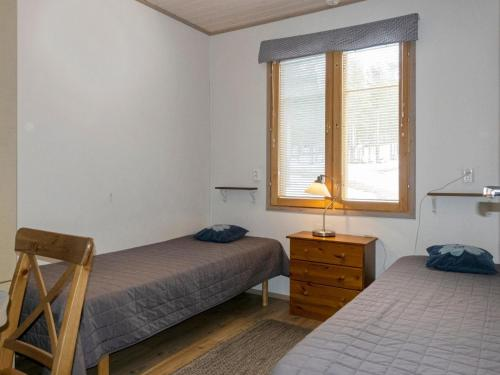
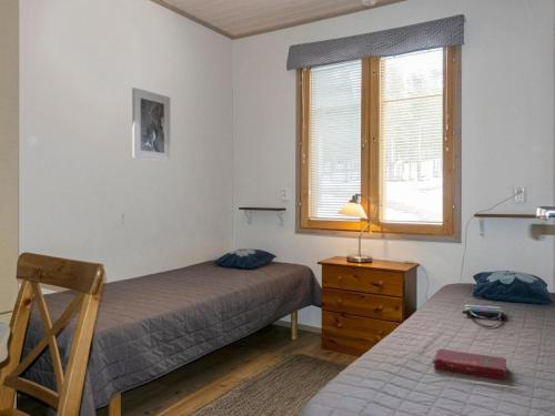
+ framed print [131,87,172,163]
+ tote bag [462,303,507,328]
+ book [431,348,507,381]
